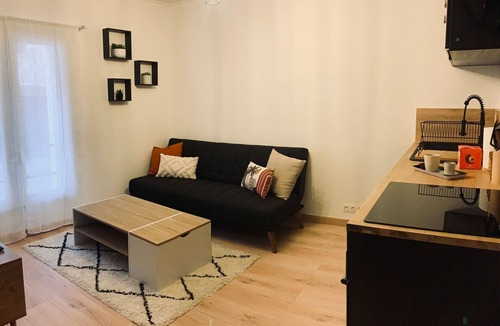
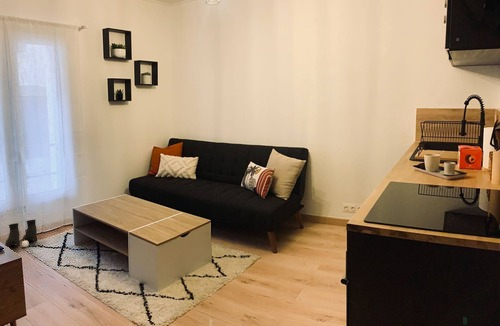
+ boots [4,219,38,248]
